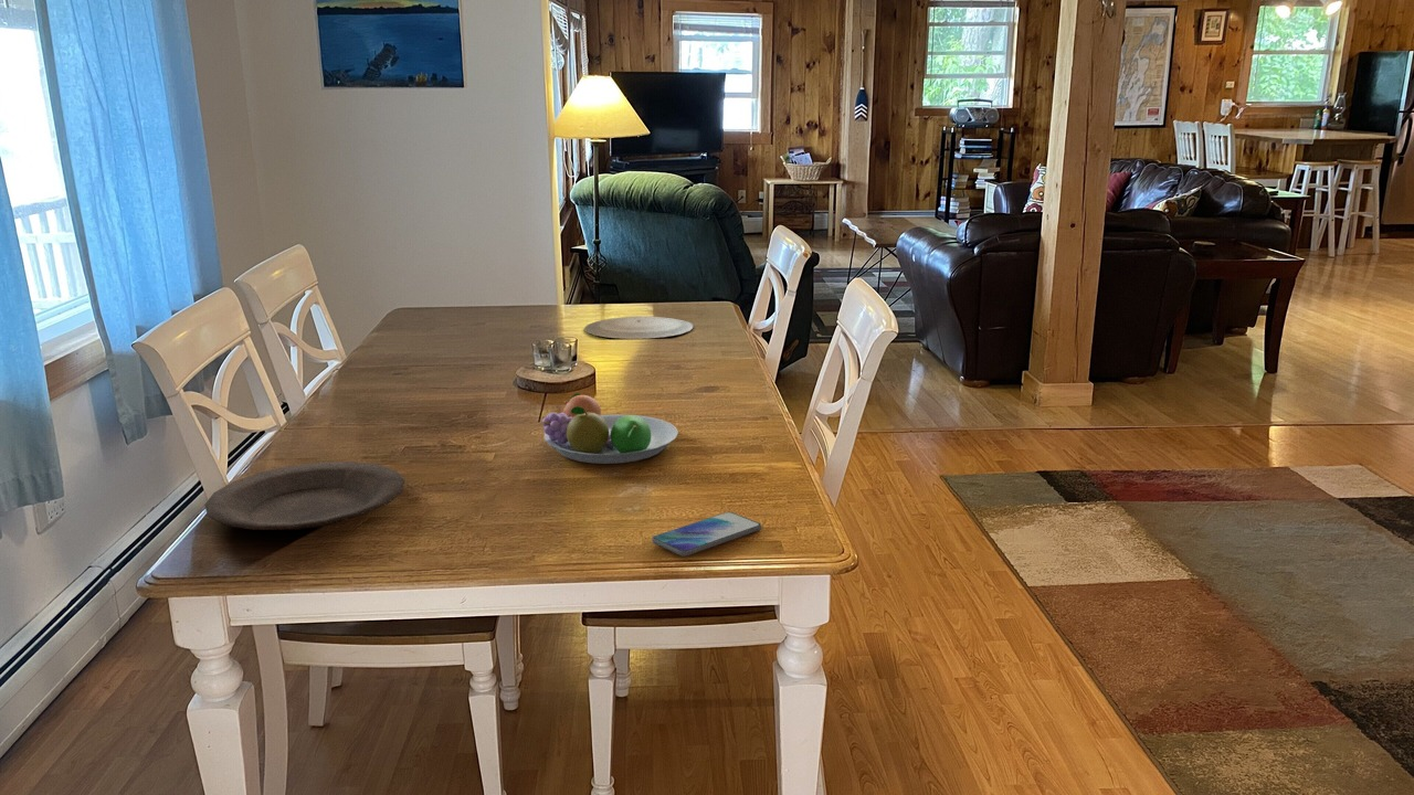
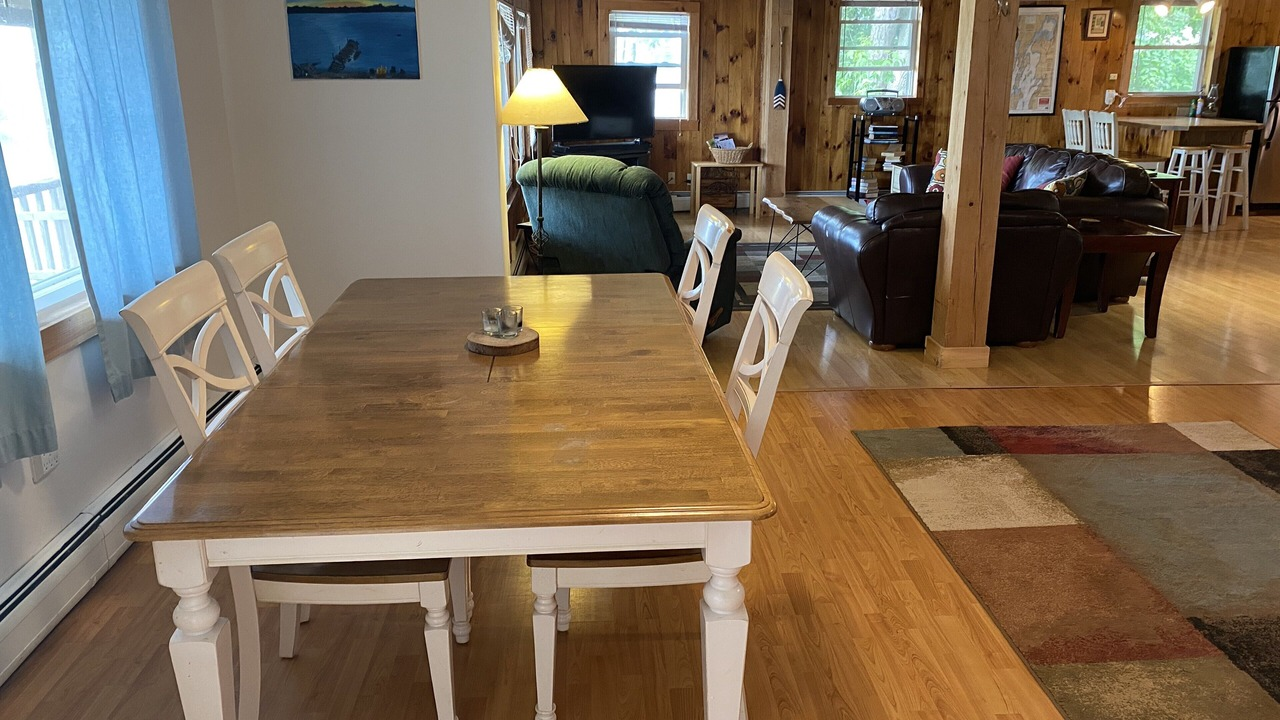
- smartphone [651,511,762,558]
- plate [583,316,695,340]
- fruit bowl [541,392,679,465]
- plate [203,460,407,531]
